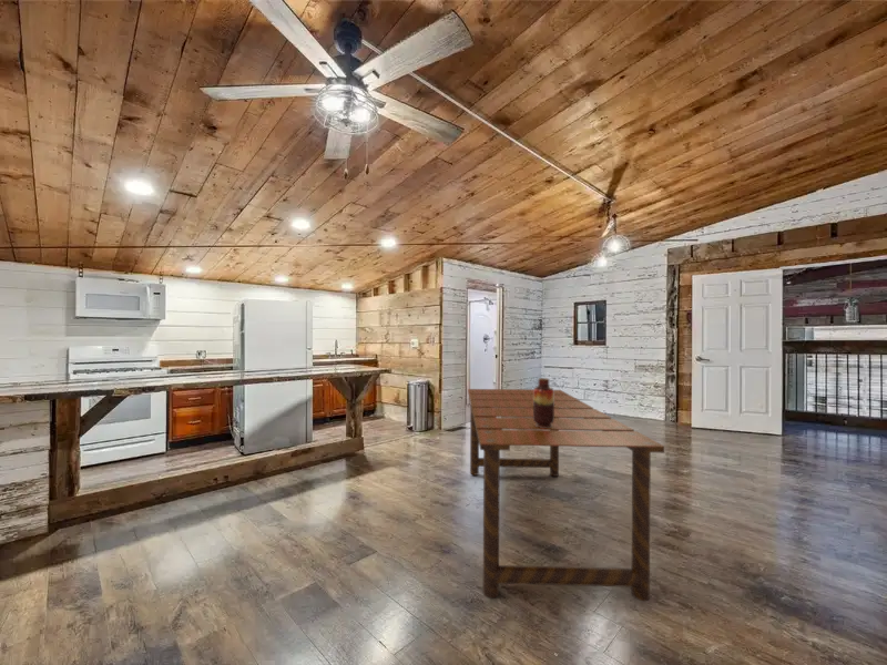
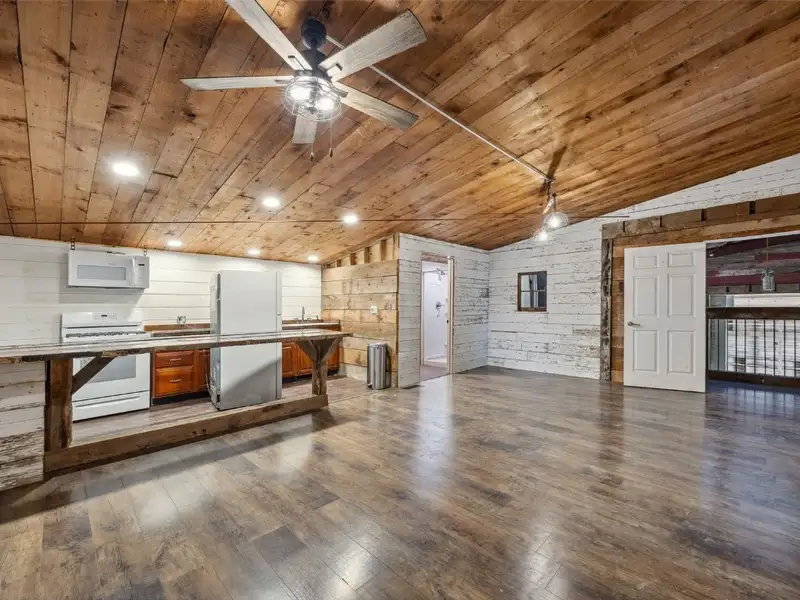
- dining table [467,388,665,602]
- vase [532,377,554,428]
